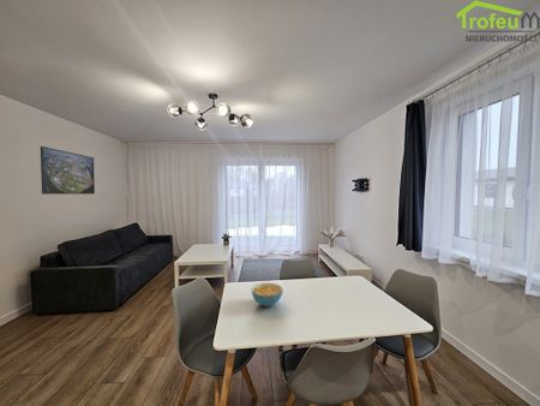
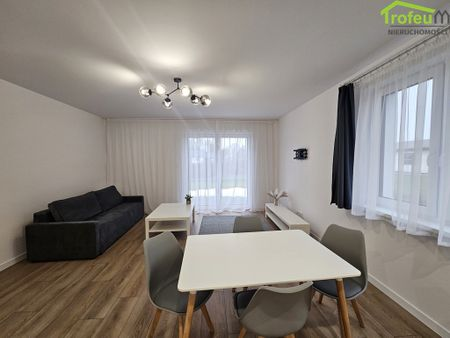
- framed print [40,145,96,196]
- cereal bowl [250,281,284,308]
